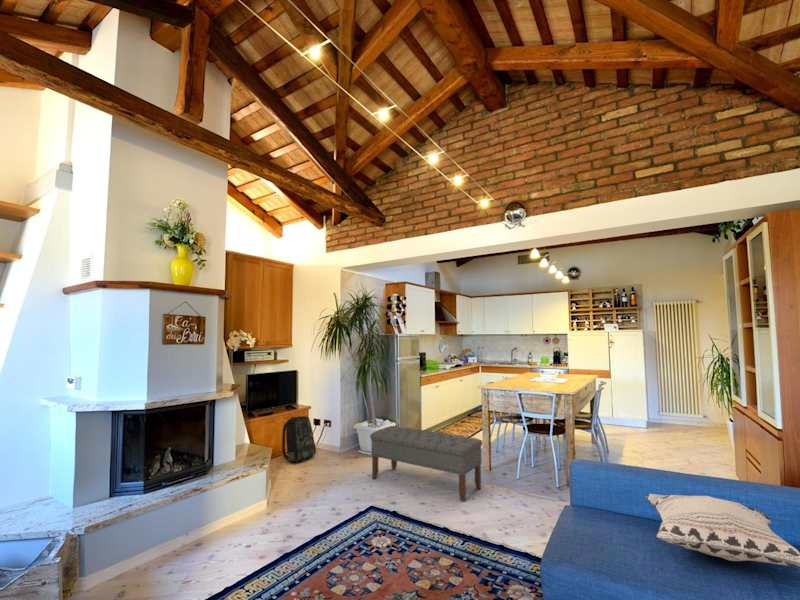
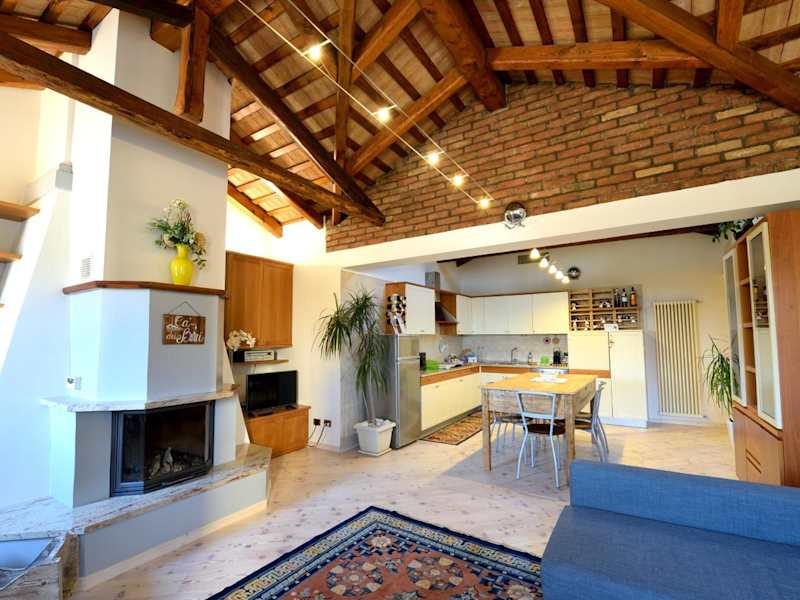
- bench [369,425,483,503]
- decorative pillow [644,493,800,567]
- backpack [281,415,317,465]
